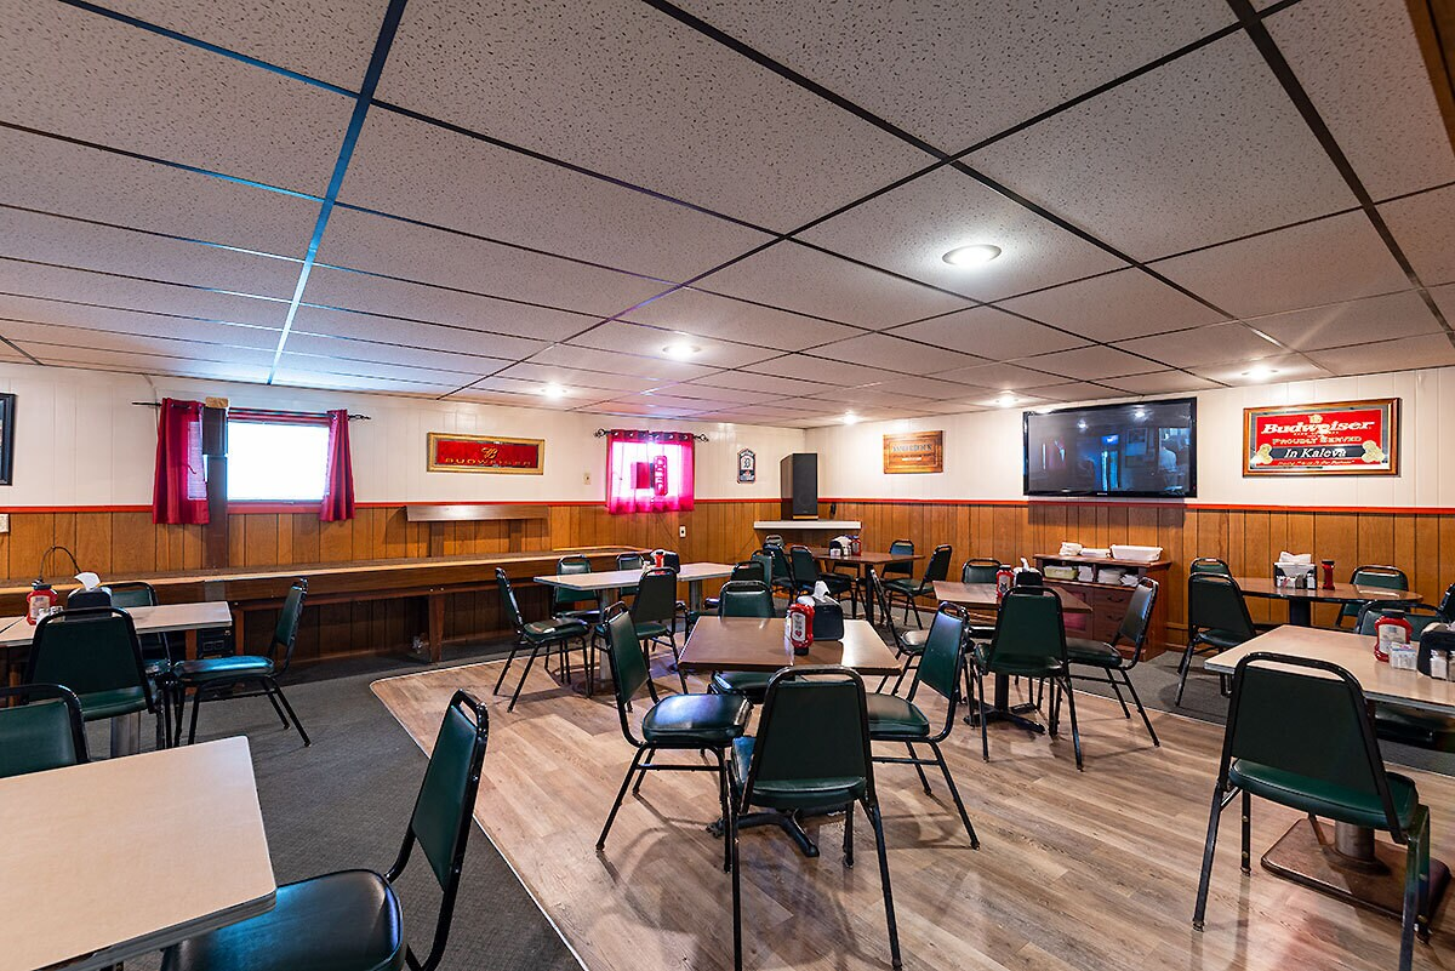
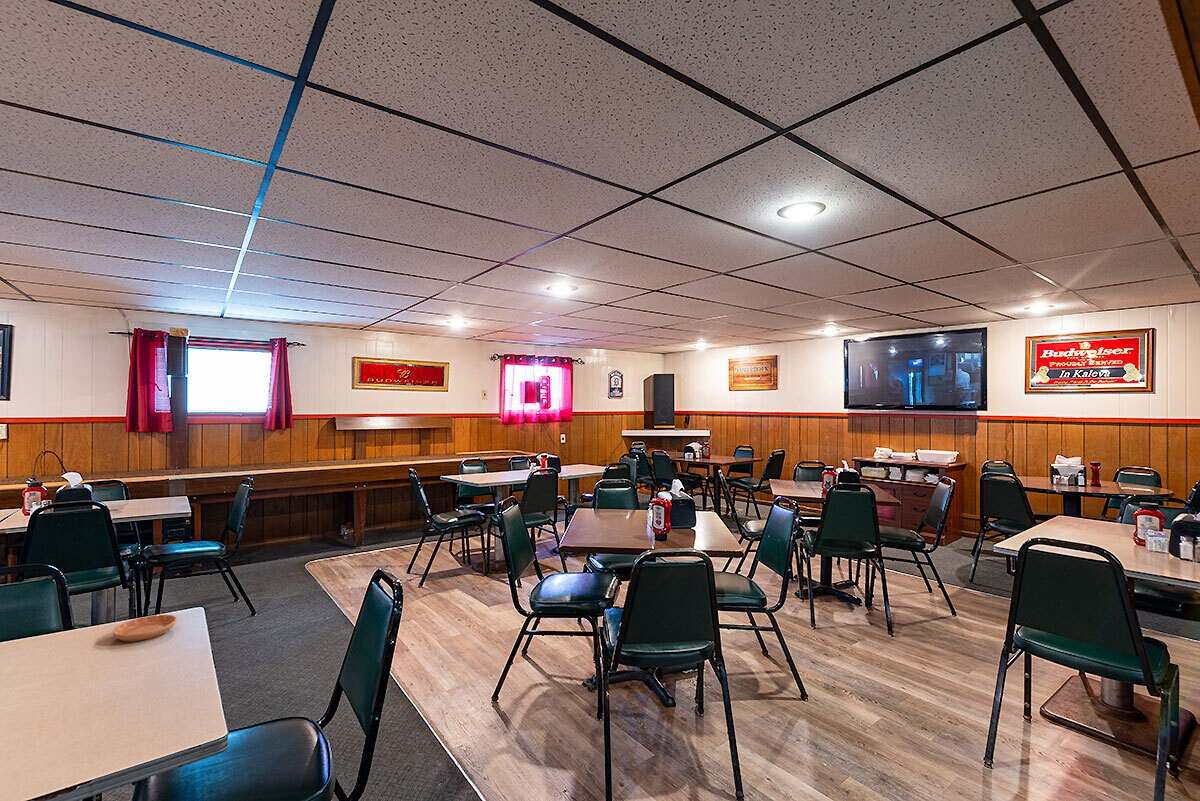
+ saucer [112,614,178,643]
